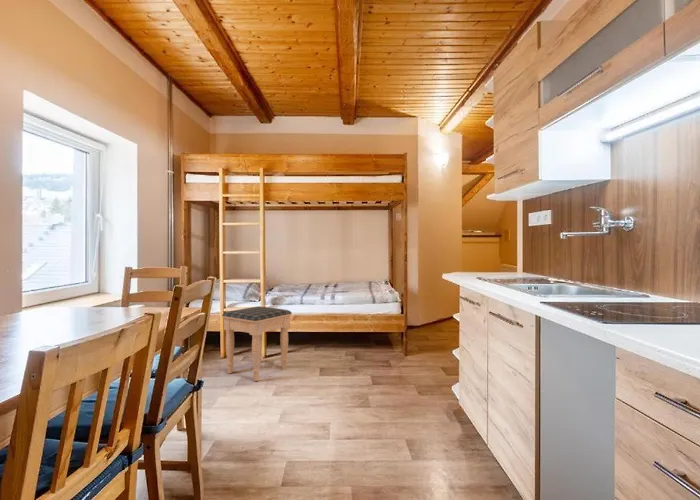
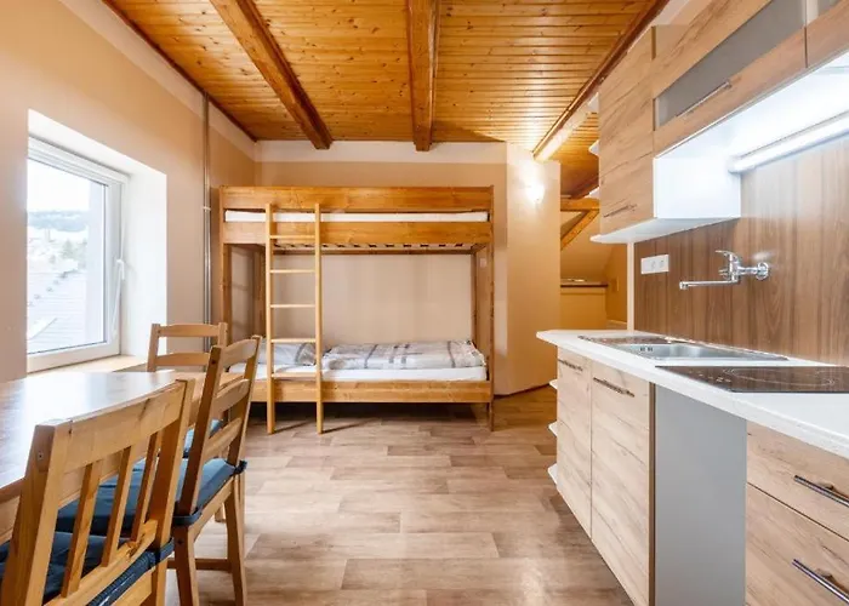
- footstool [221,305,293,382]
